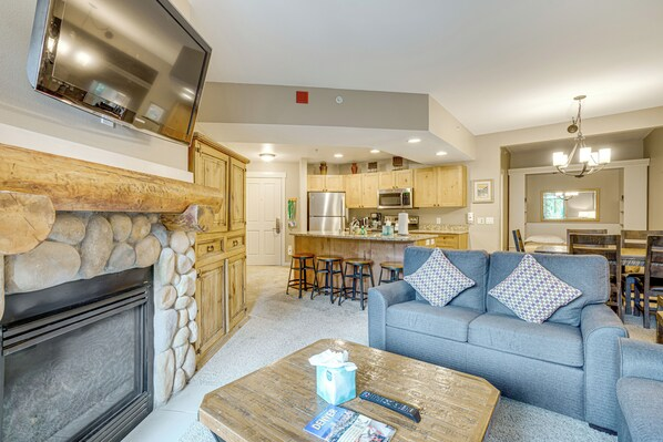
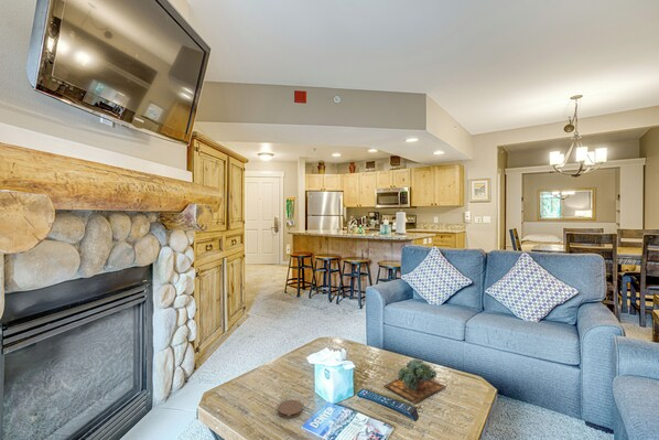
+ succulent plant [382,357,447,405]
+ coaster [277,399,304,419]
